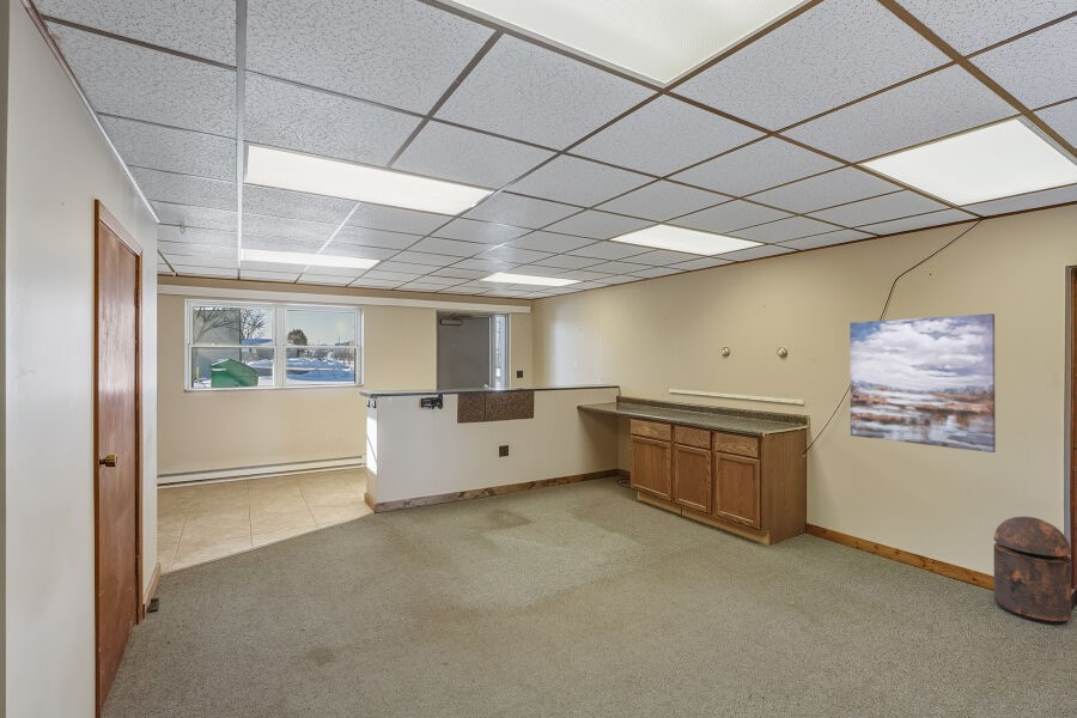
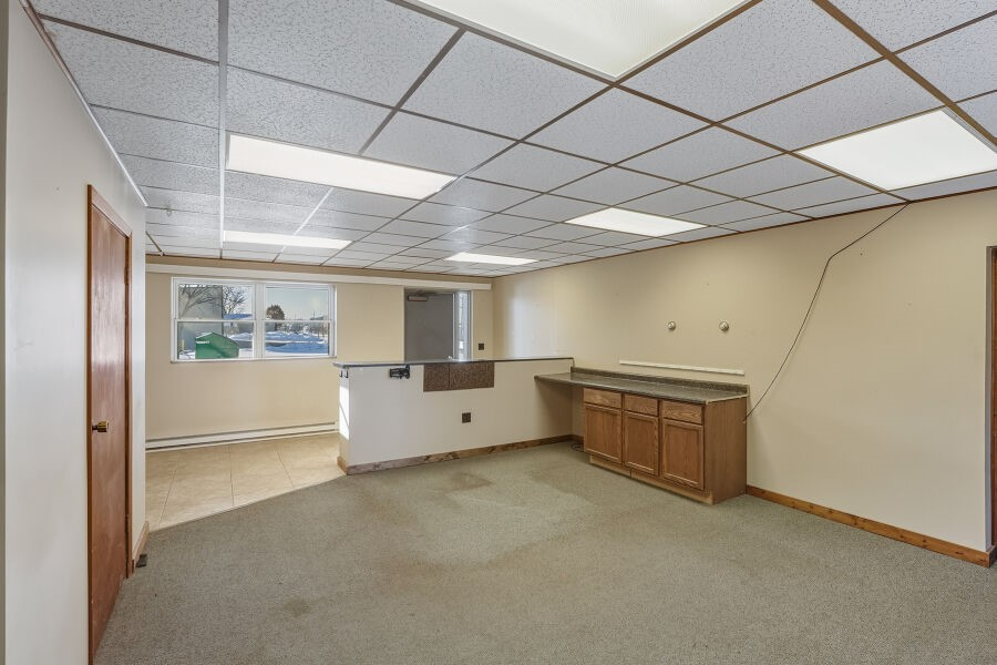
- wall art [848,312,997,454]
- trash can [993,516,1072,626]
